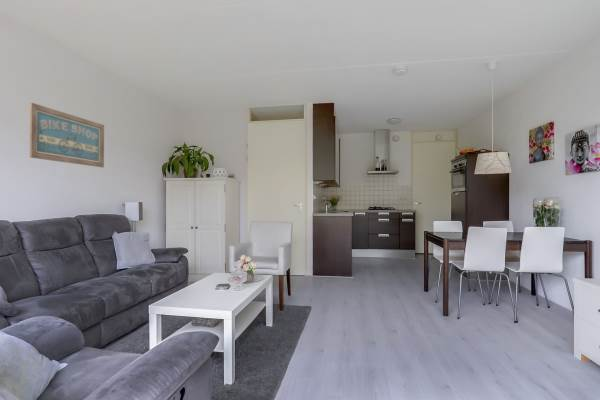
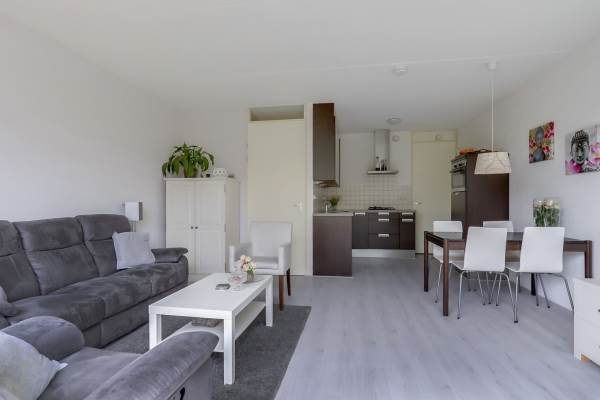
- wall art [29,102,105,168]
